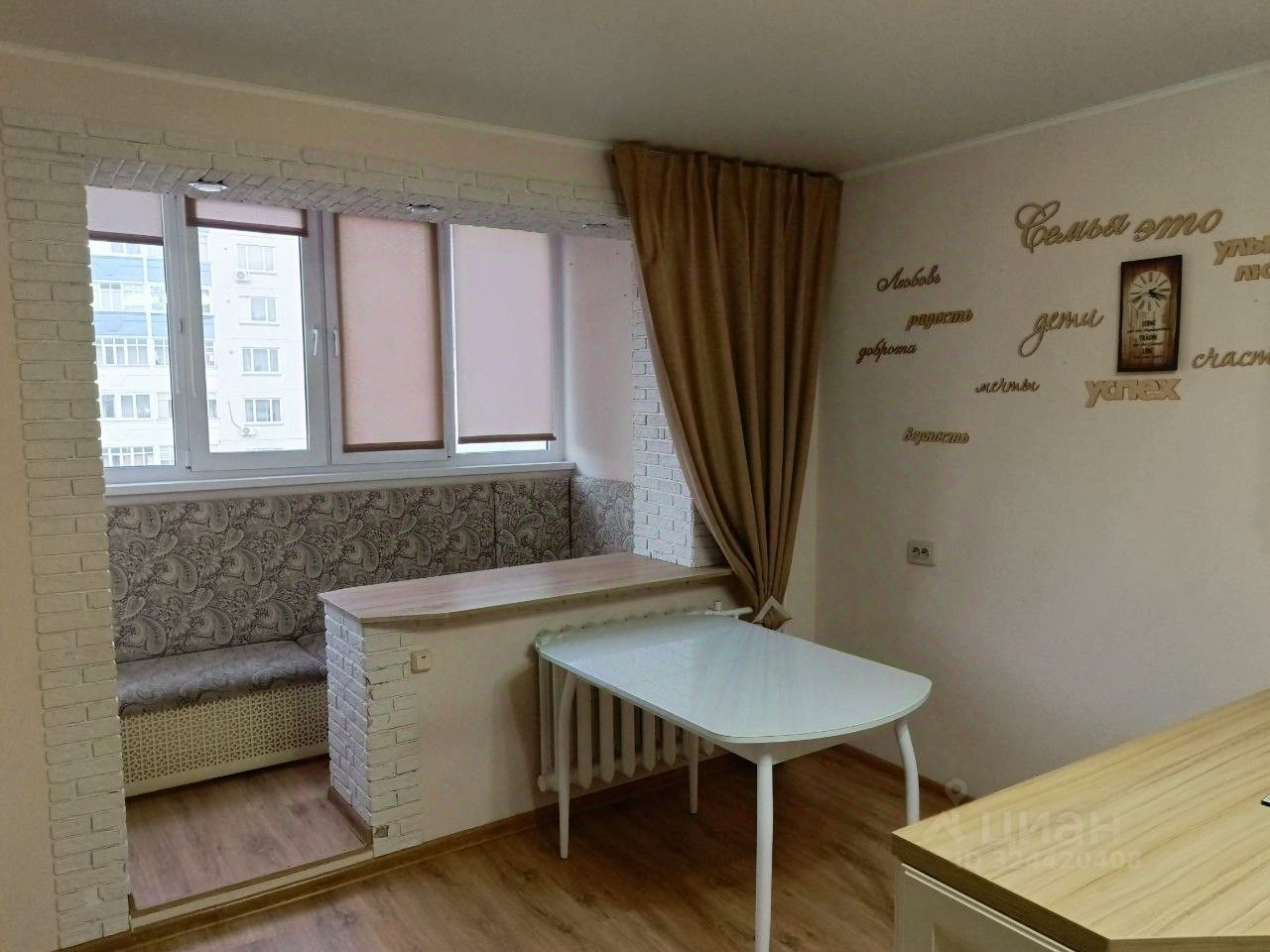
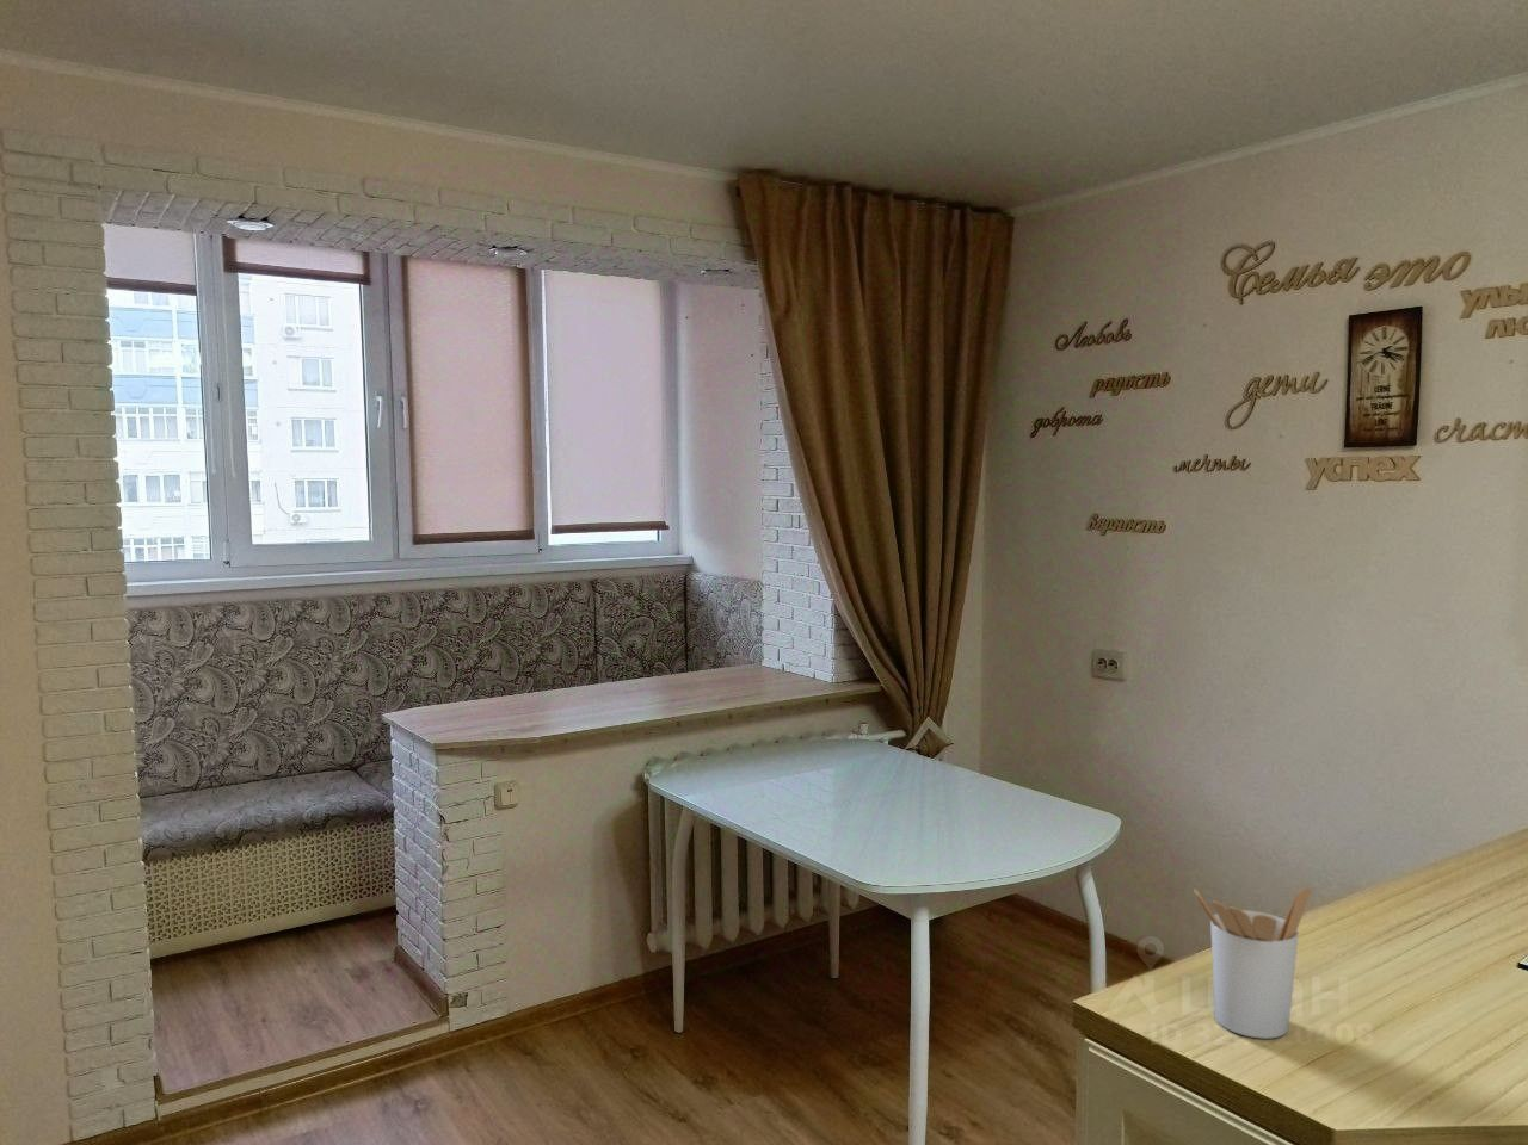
+ utensil holder [1192,886,1311,1040]
